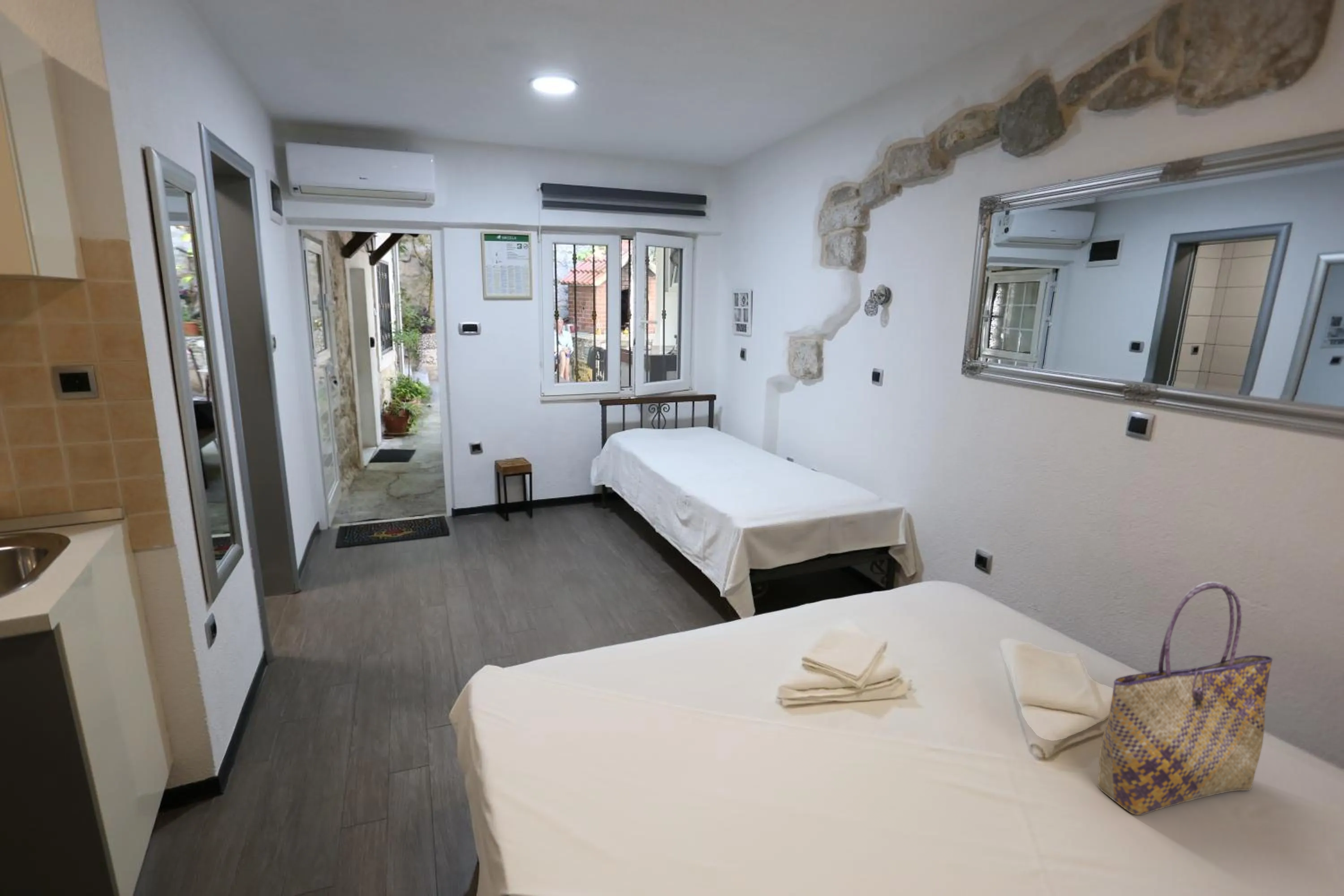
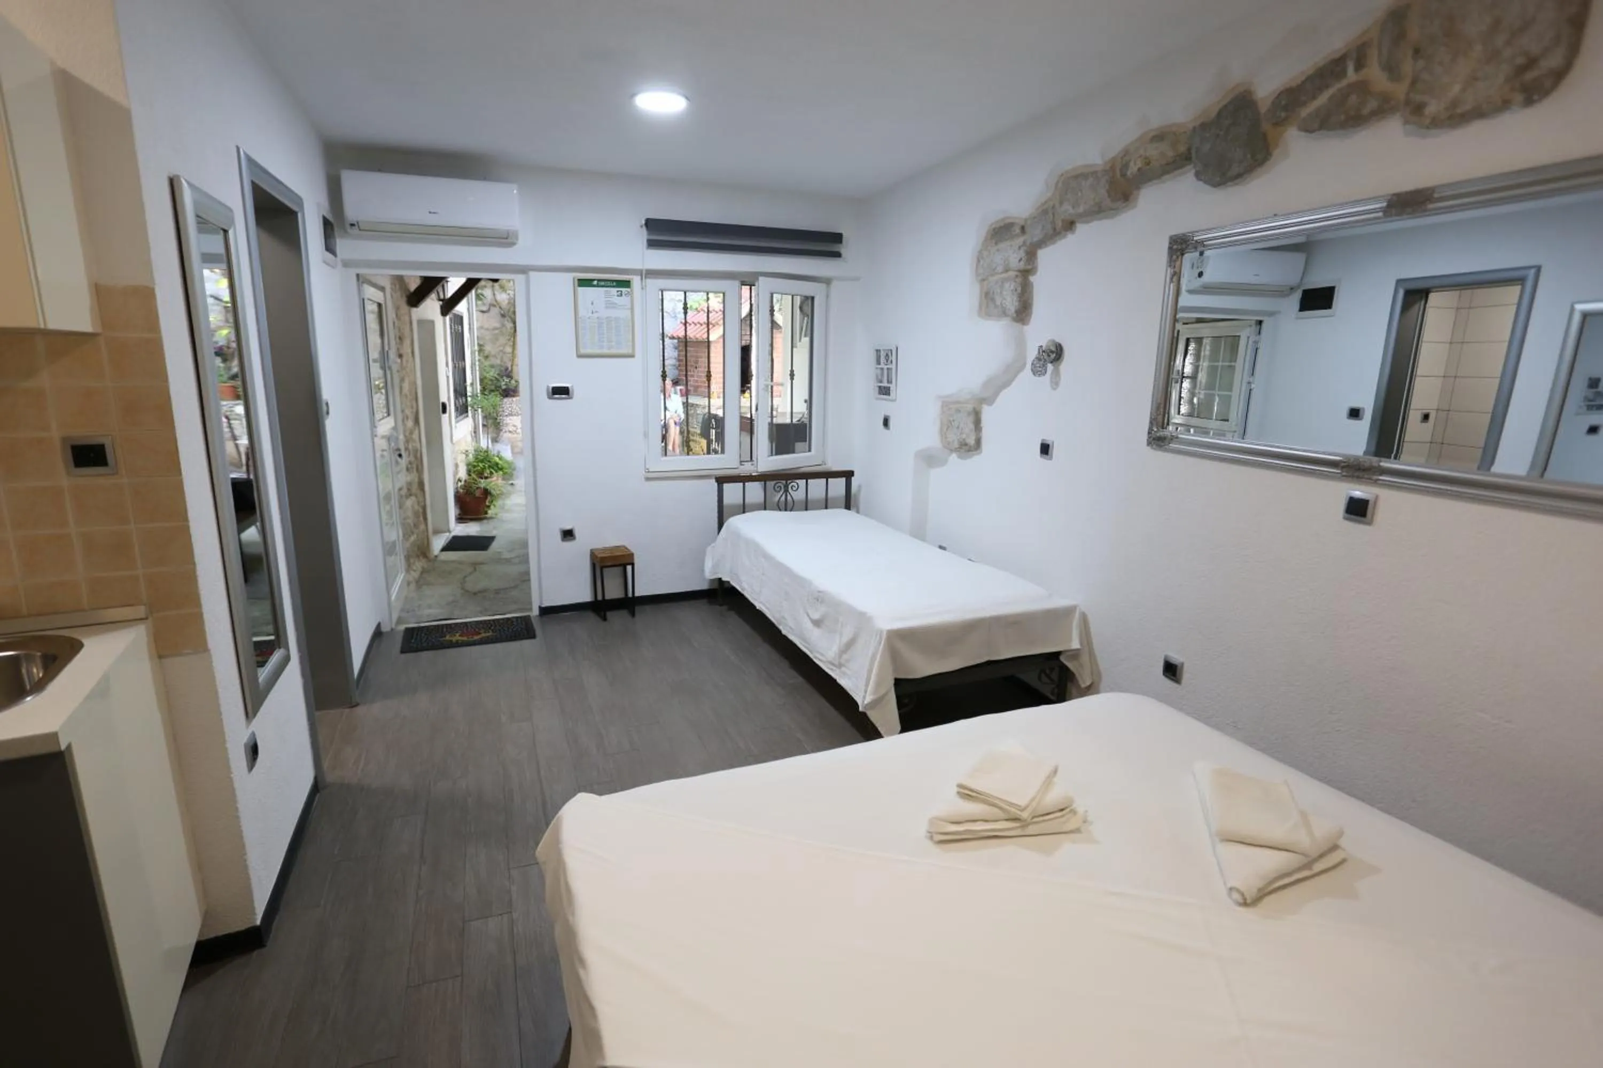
- tote bag [1097,581,1273,815]
